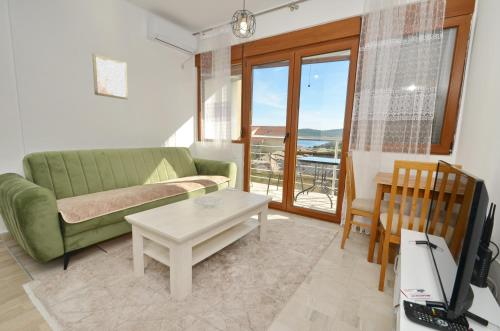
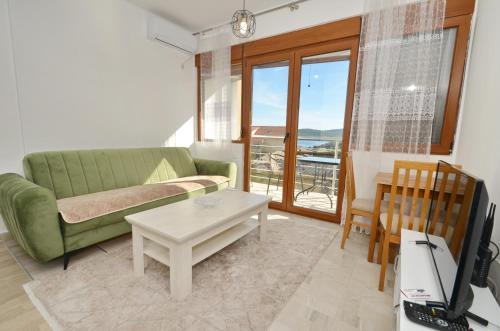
- wall art [92,53,129,101]
